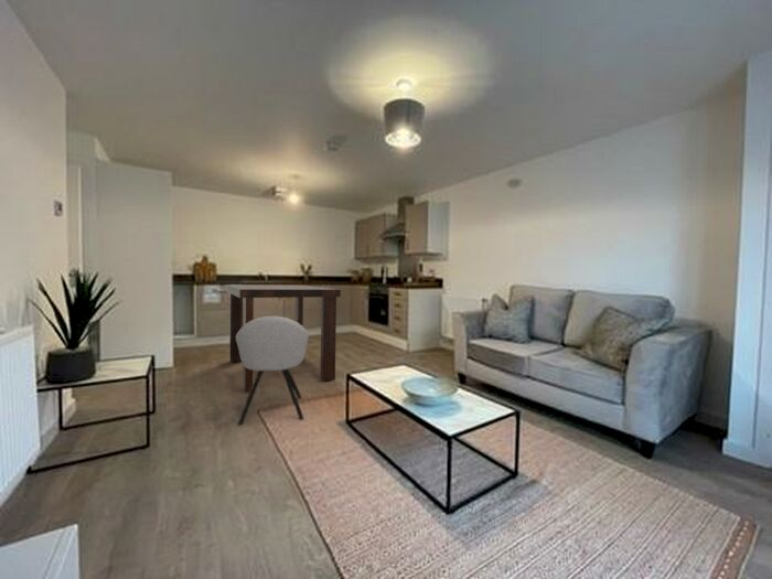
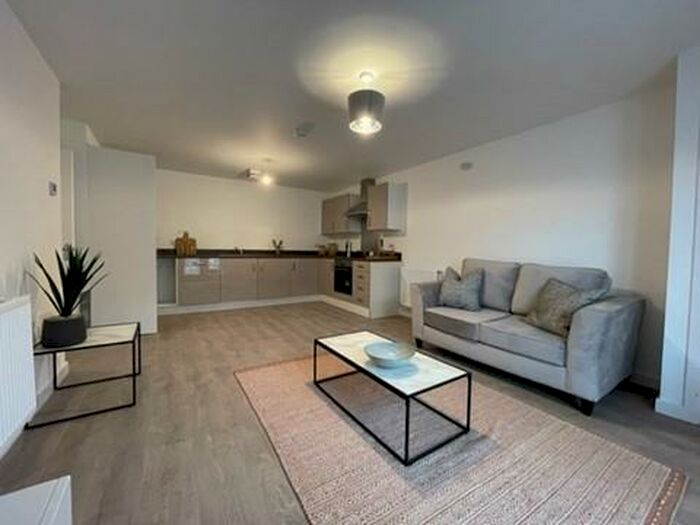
- dining table [224,283,342,393]
- chair [236,315,310,426]
